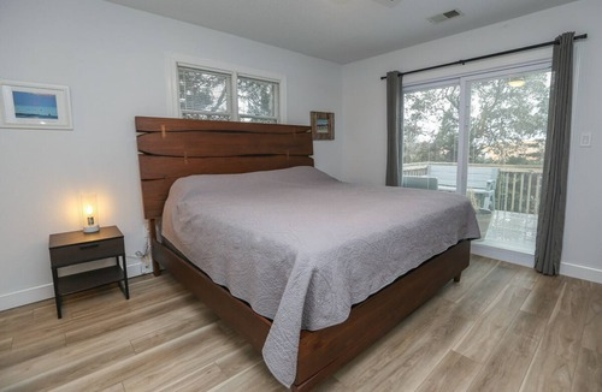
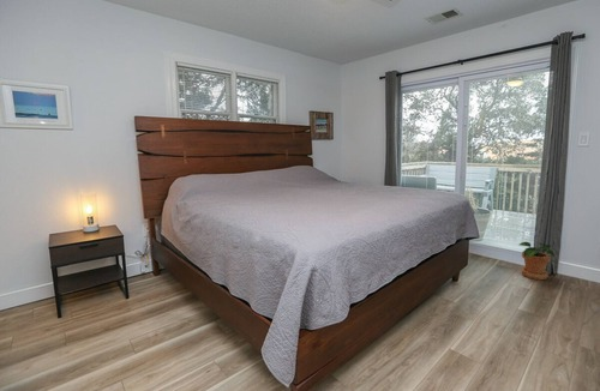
+ potted plant [518,240,556,281]
